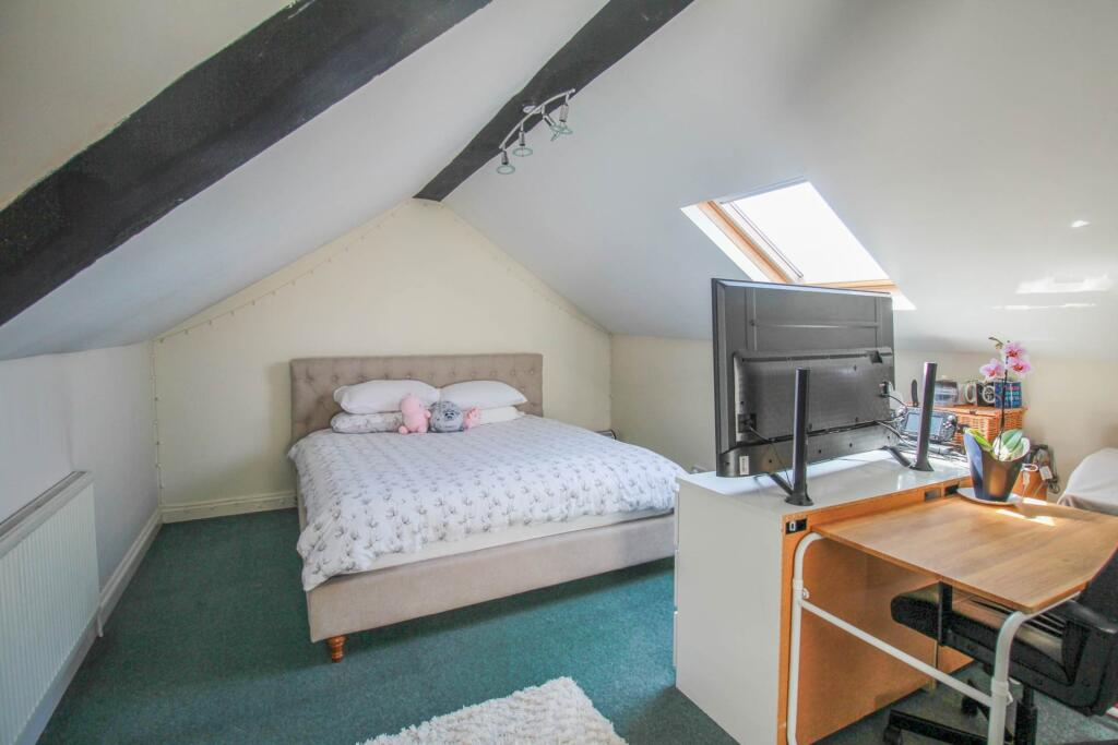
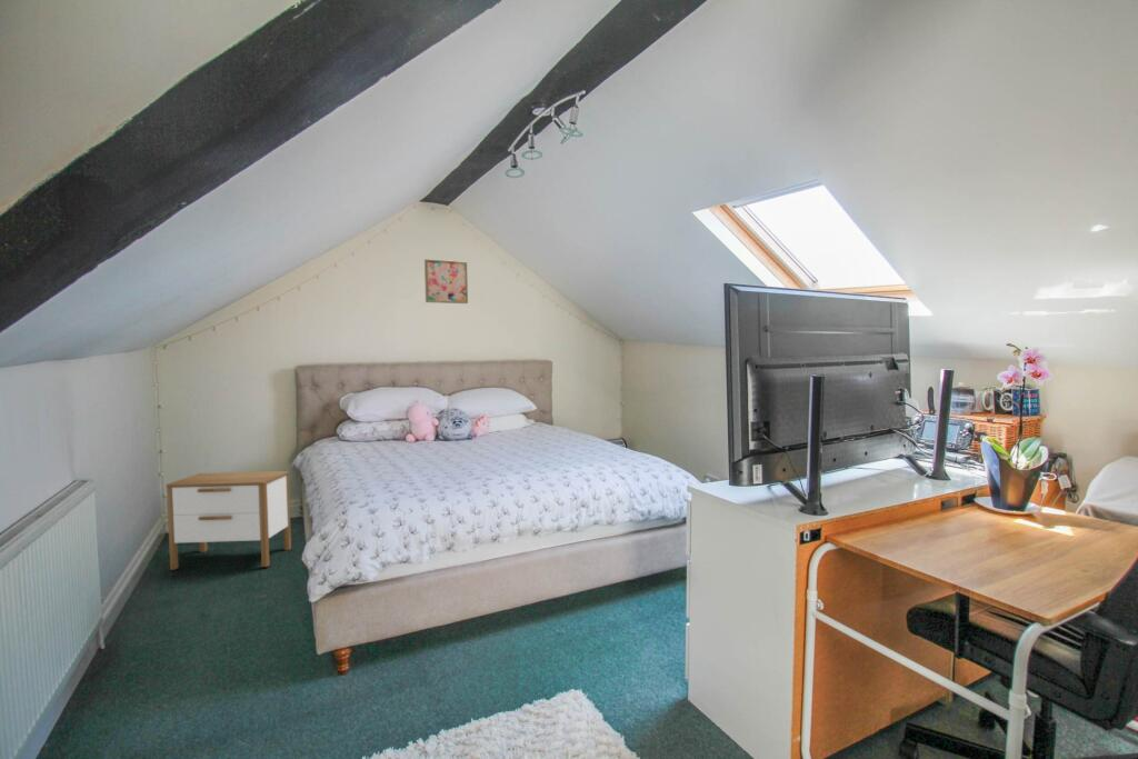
+ nightstand [164,470,292,571]
+ wall art [423,258,469,304]
